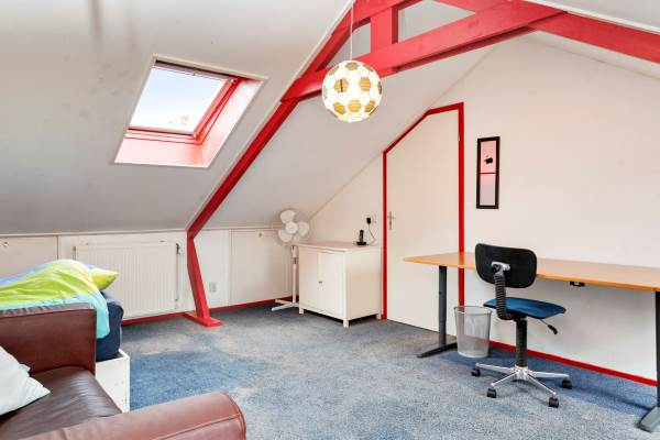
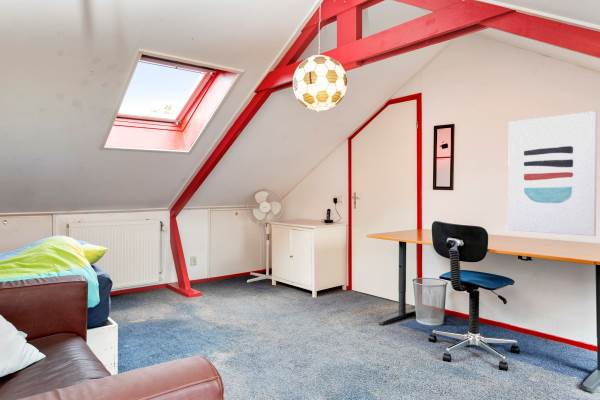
+ wall art [507,110,598,237]
